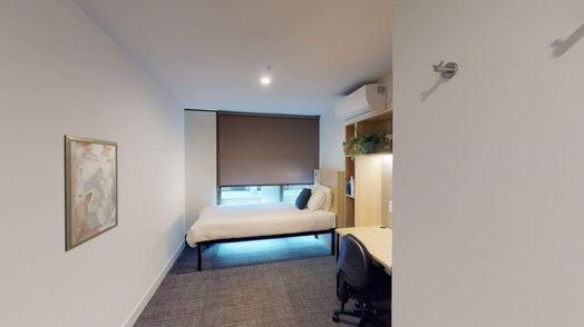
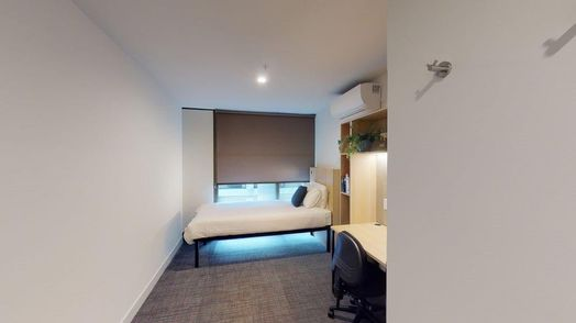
- wall art [62,133,119,252]
